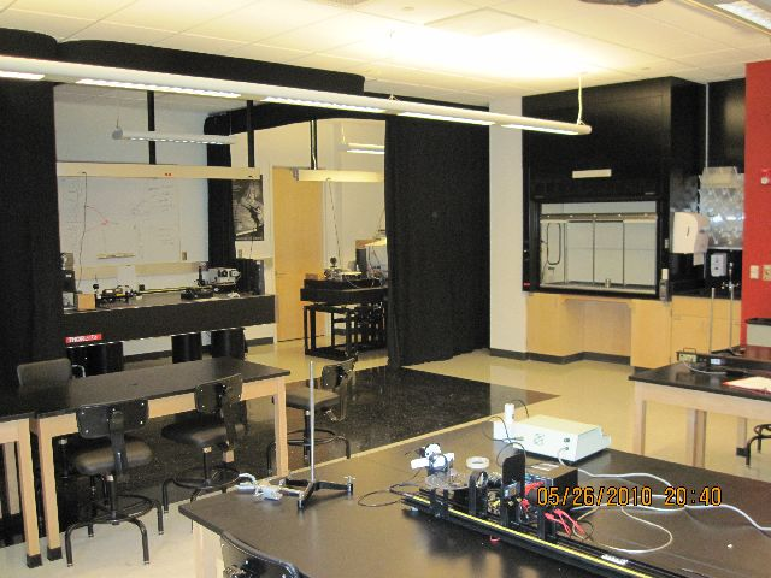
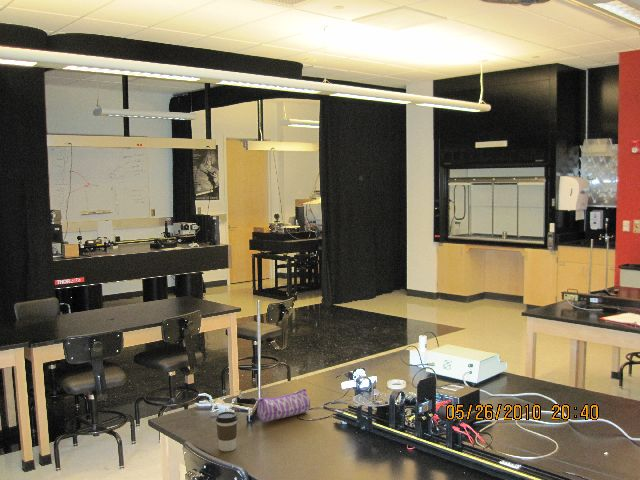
+ pencil case [256,388,311,423]
+ coffee cup [215,411,239,452]
